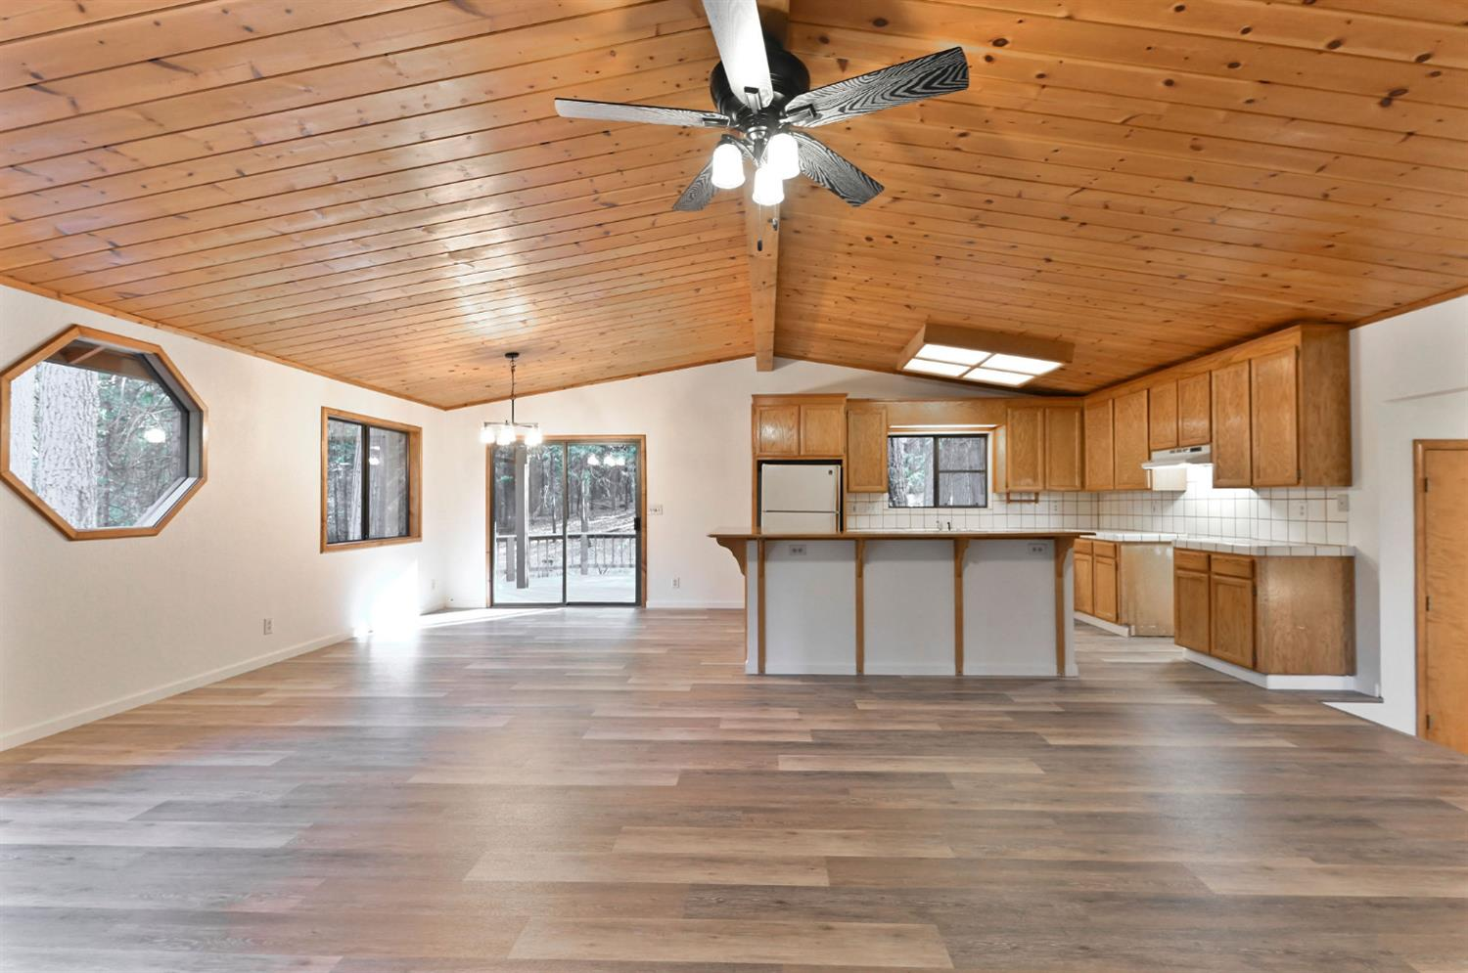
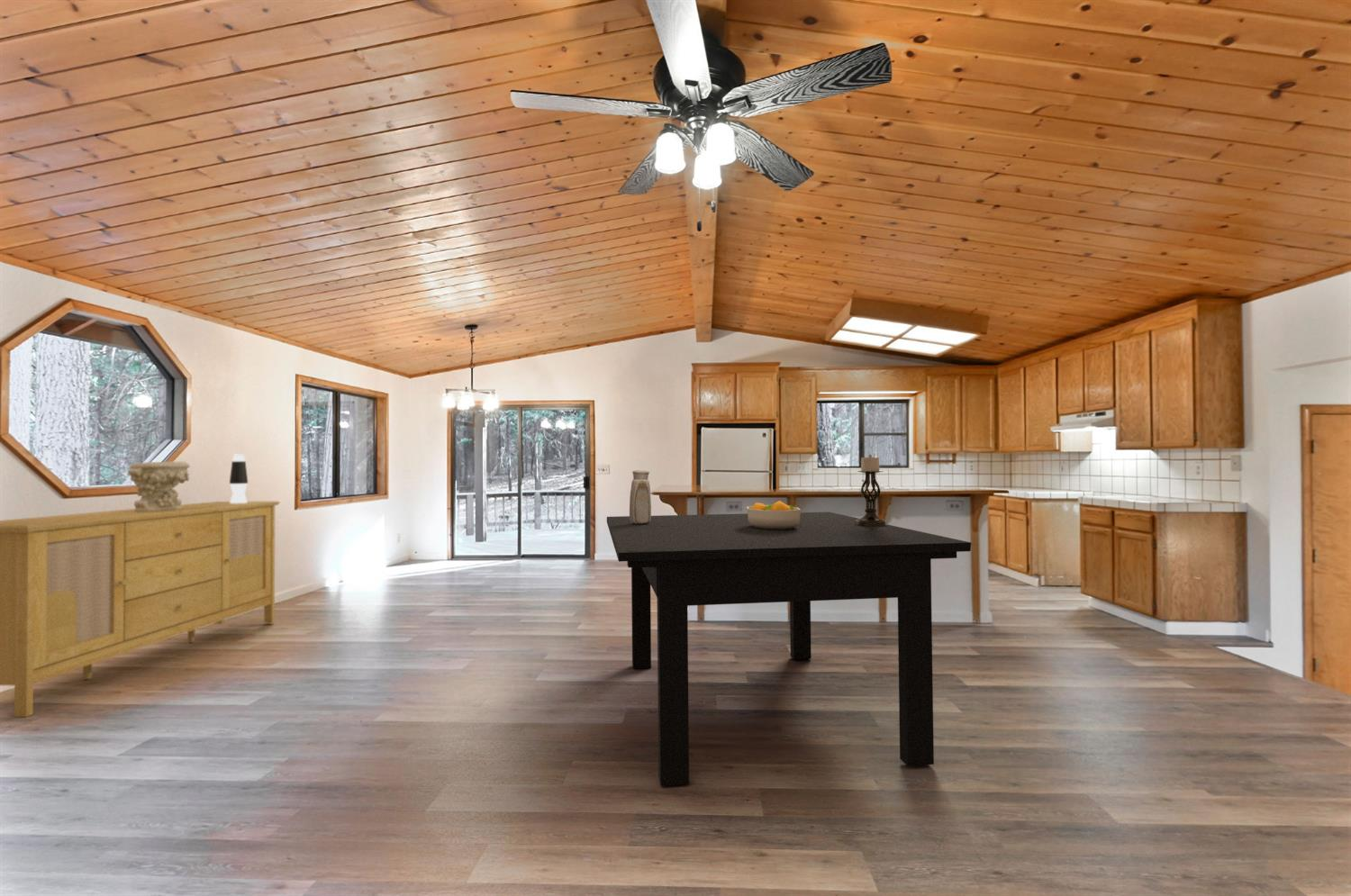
+ fruit bowl [746,500,802,529]
+ vase [229,453,249,503]
+ decorative bowl [127,461,191,511]
+ vase [629,469,652,524]
+ candle holder [856,454,888,527]
+ sideboard [0,501,281,718]
+ dining table [606,511,972,787]
